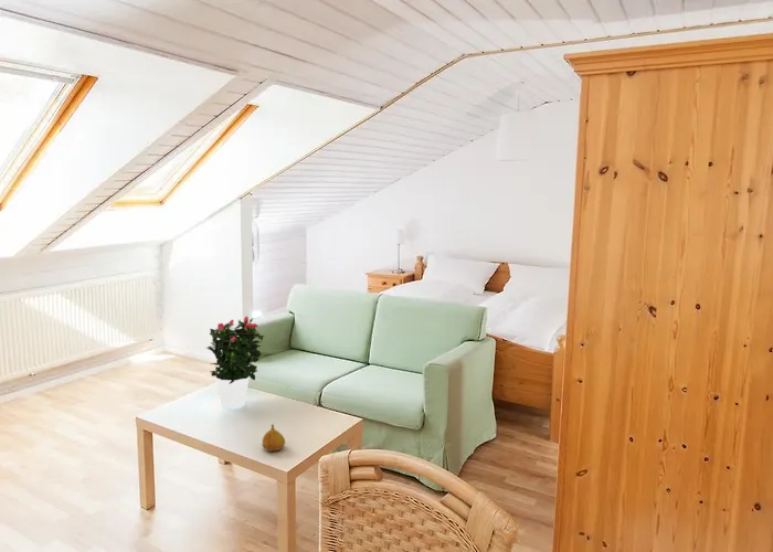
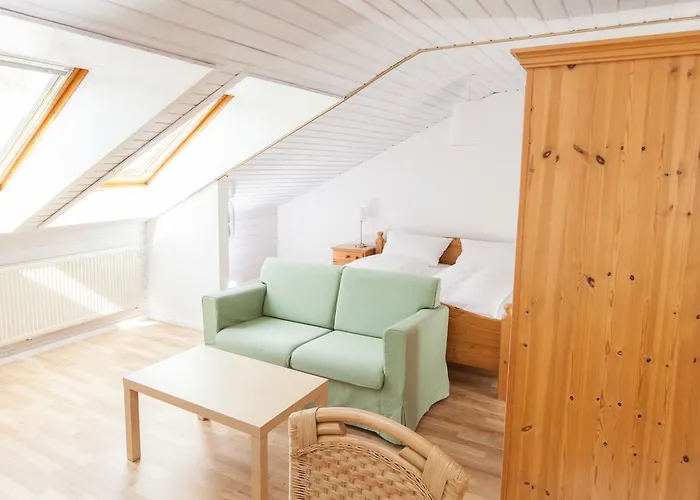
- fruit [262,424,286,452]
- potted flower [205,316,266,410]
